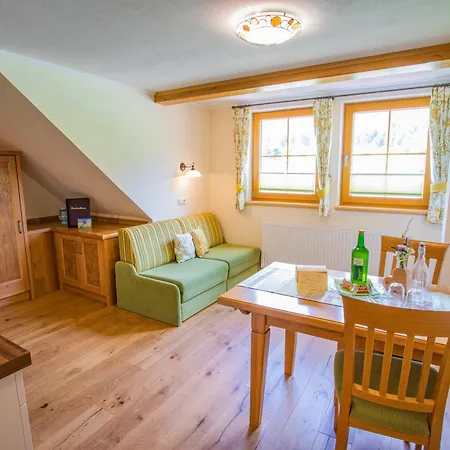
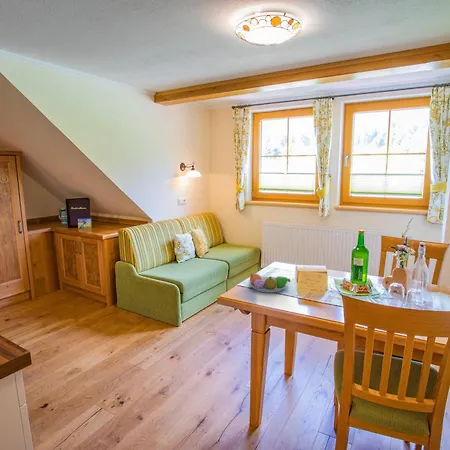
+ fruit bowl [248,272,291,293]
